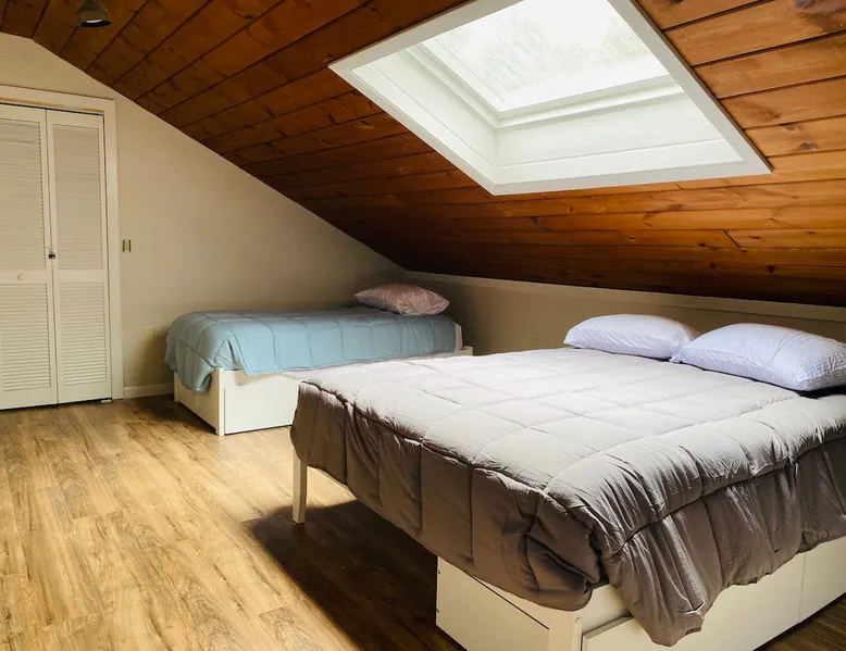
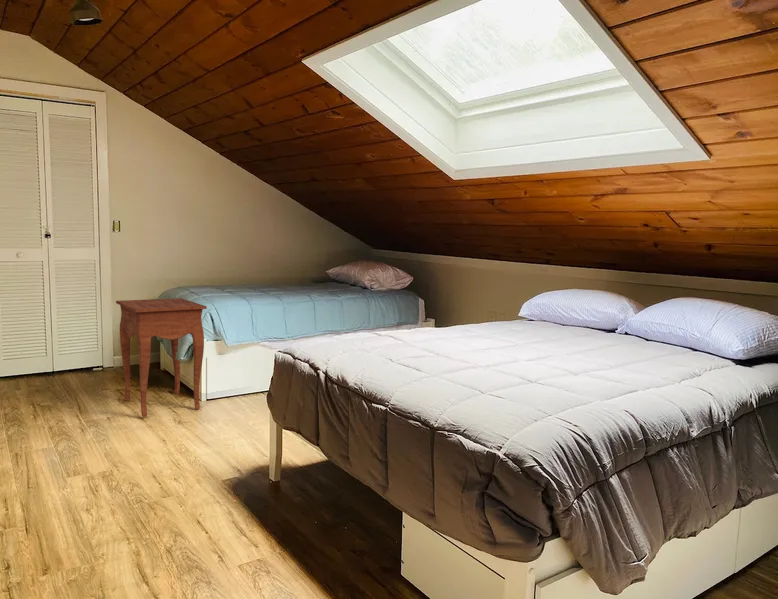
+ side table [115,297,208,418]
